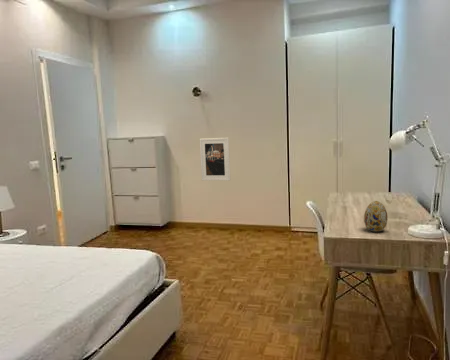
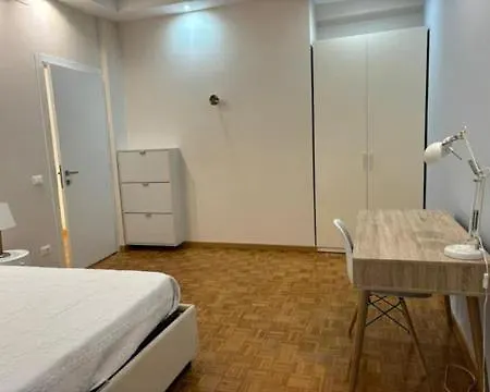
- decorative egg [363,200,388,233]
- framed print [199,137,231,181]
